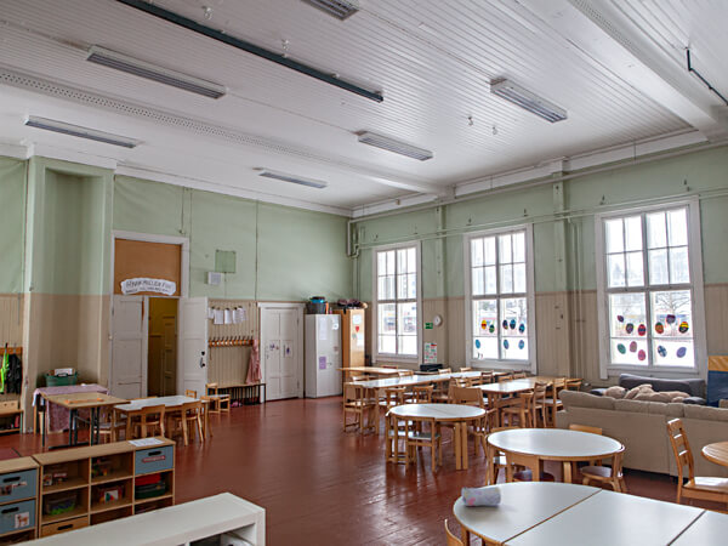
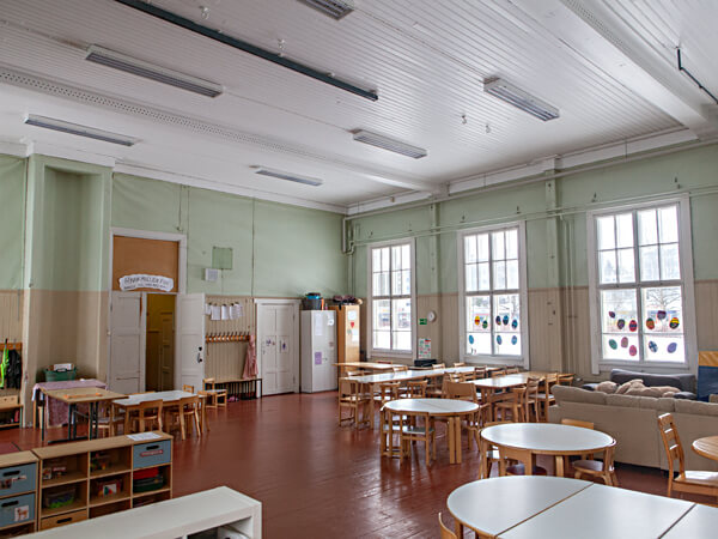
- pencil case [460,485,502,507]
